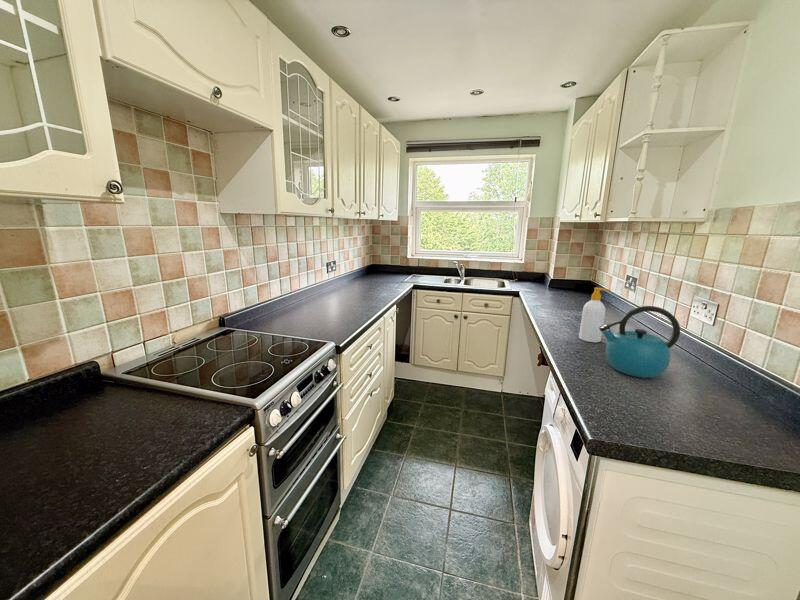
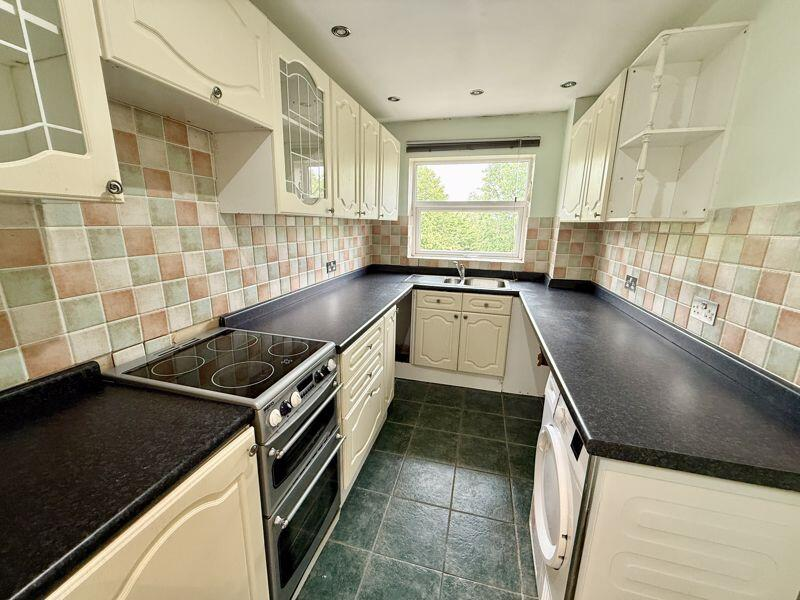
- kettle [599,305,681,379]
- soap bottle [578,287,612,343]
